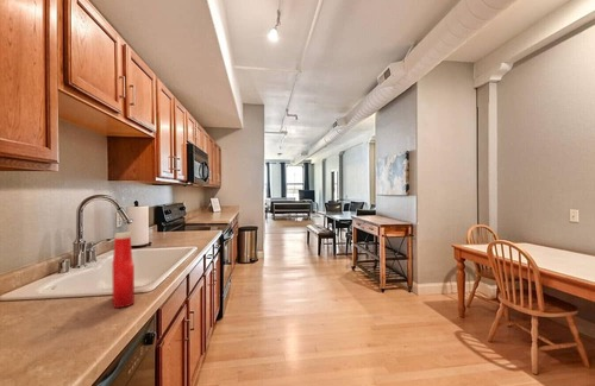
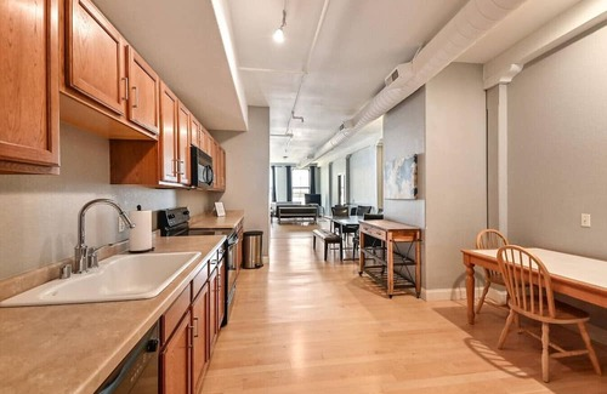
- soap bottle [111,232,136,309]
